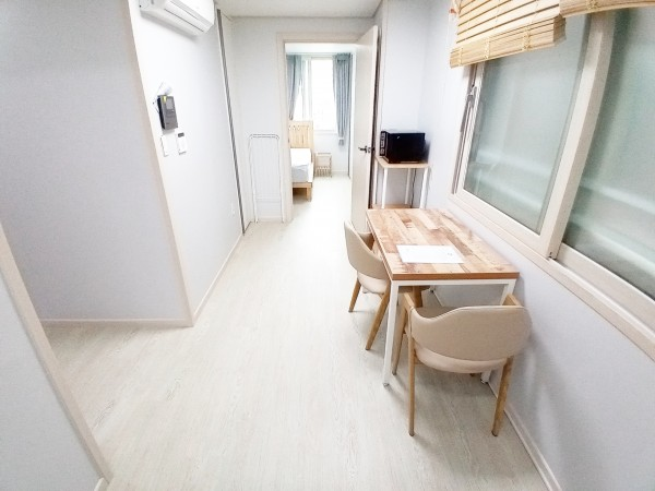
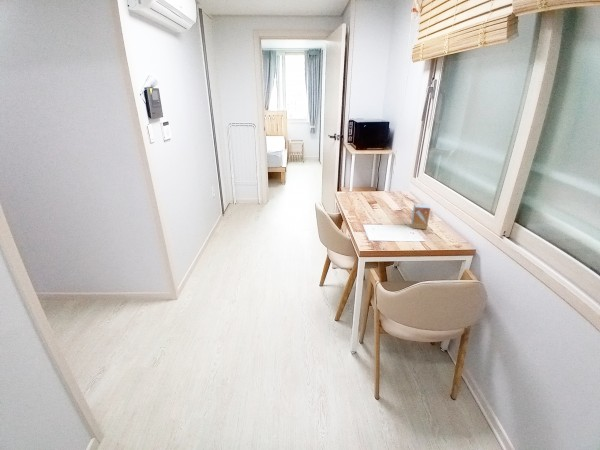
+ small box [410,203,431,230]
